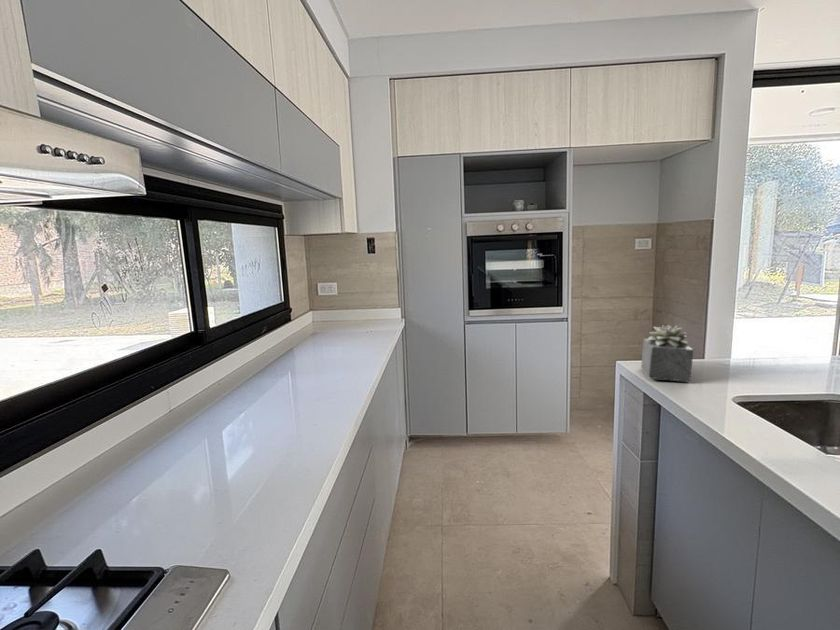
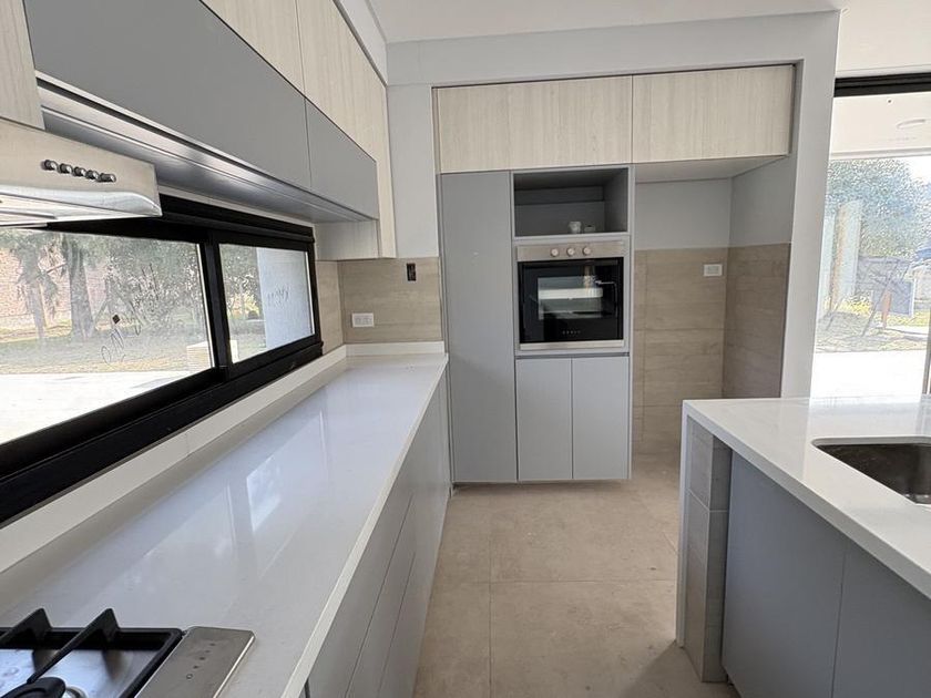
- succulent plant [640,324,694,383]
